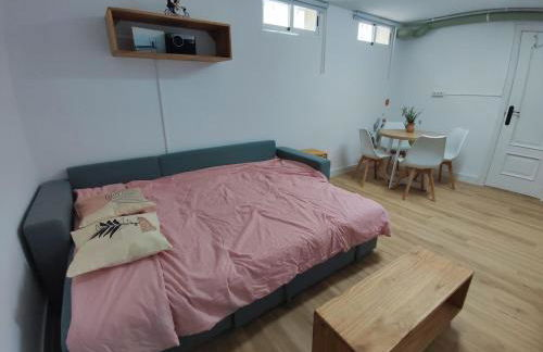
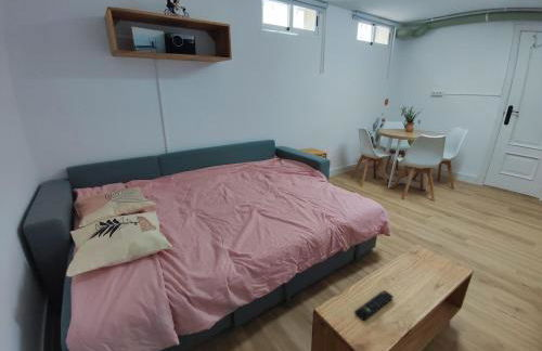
+ remote control [353,289,395,321]
